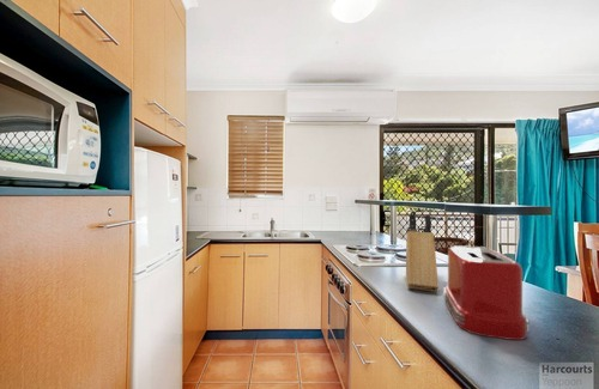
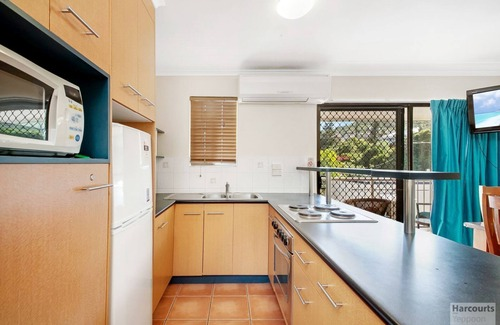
- knife block [405,209,440,293]
- toaster [442,244,531,341]
